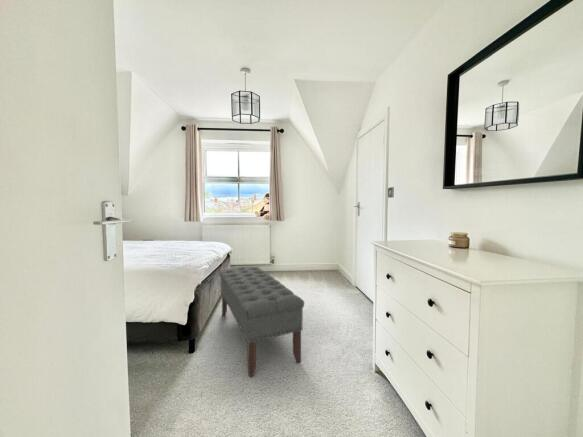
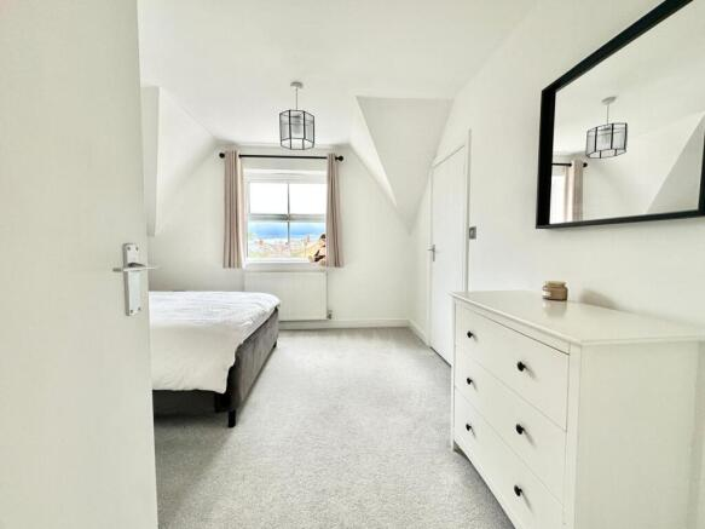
- bench [218,265,305,378]
